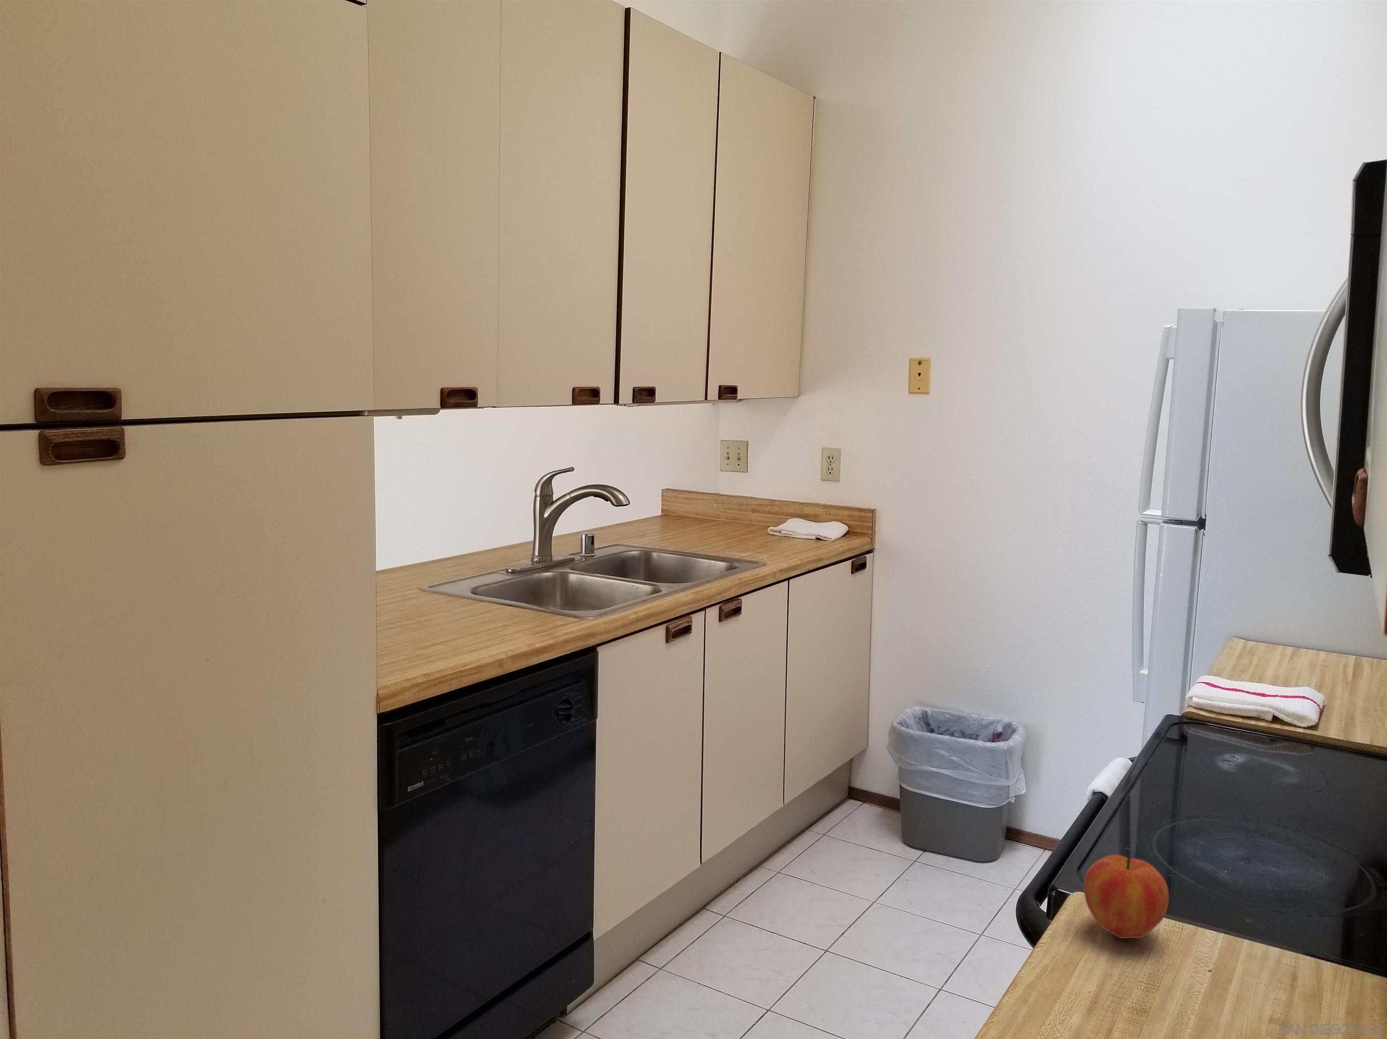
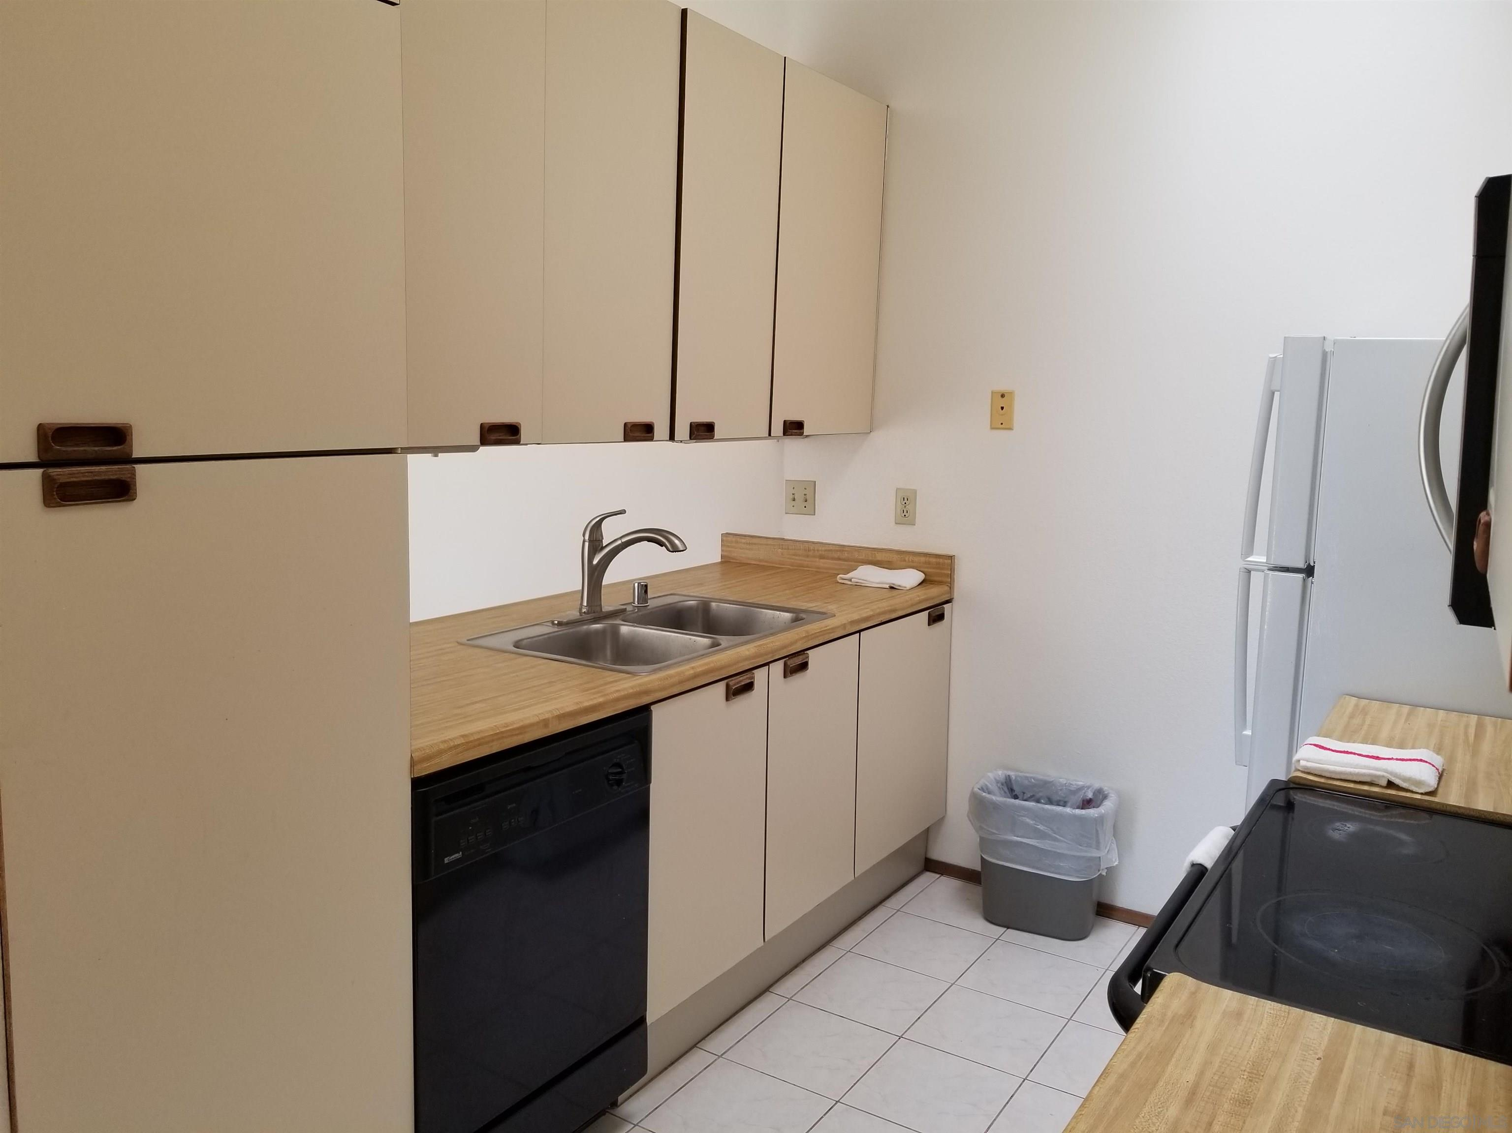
- apple [1083,855,1170,939]
